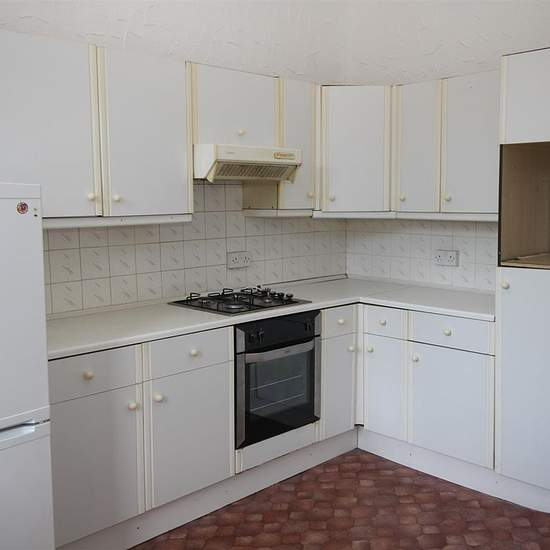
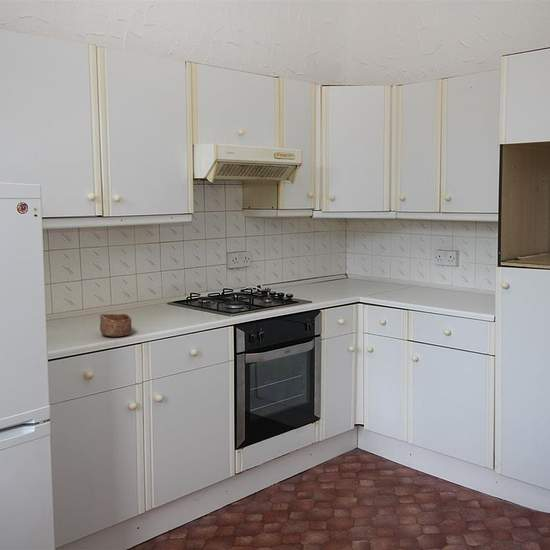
+ bowl [99,313,132,337]
